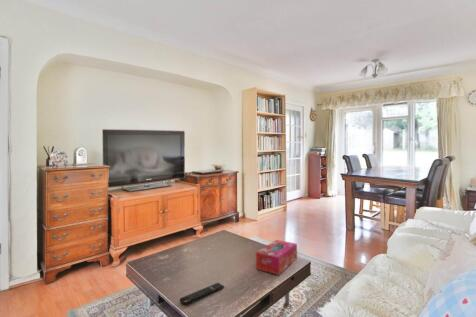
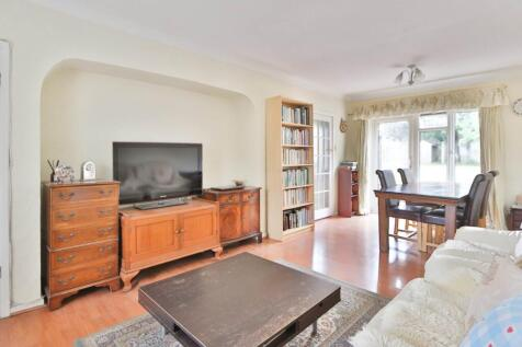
- tissue box [255,239,298,276]
- remote control [179,282,225,306]
